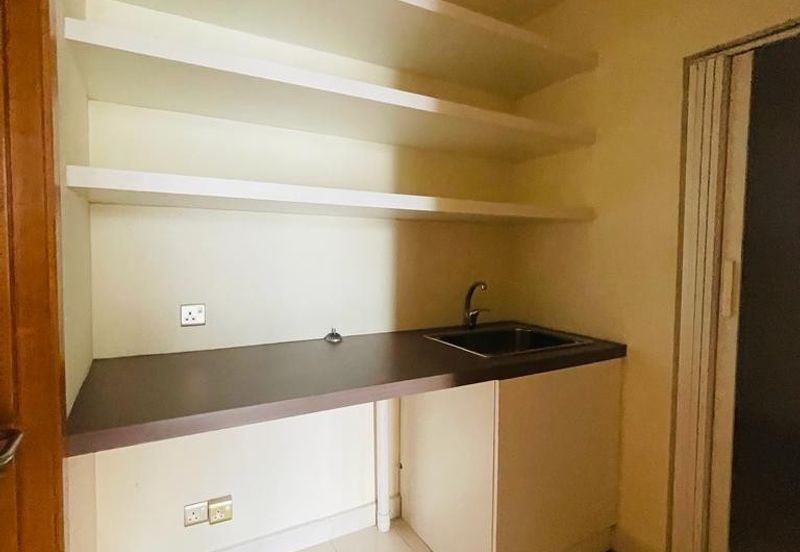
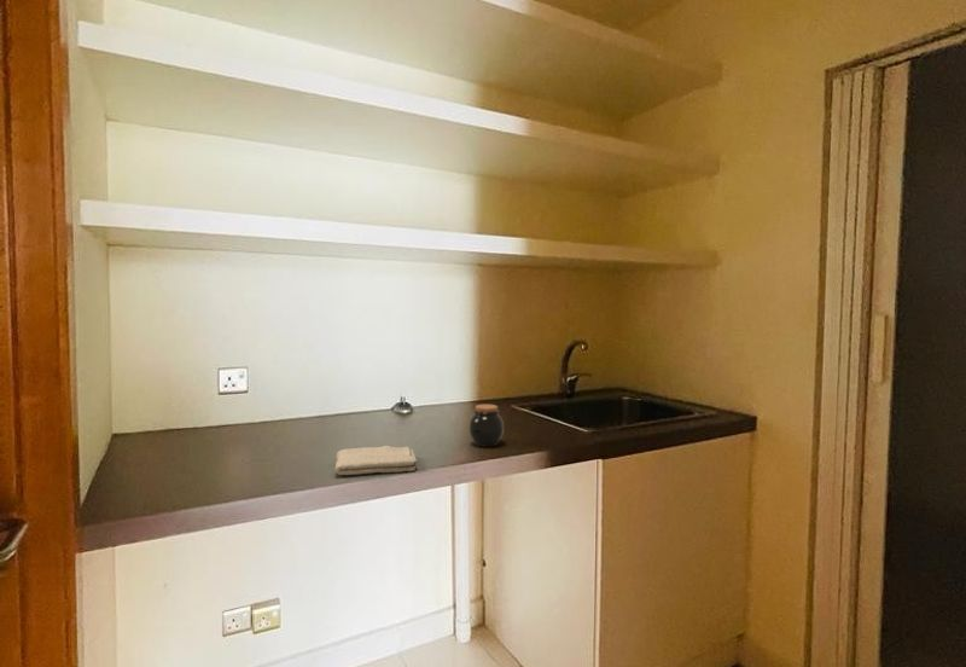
+ washcloth [333,445,419,476]
+ jar [467,404,505,447]
